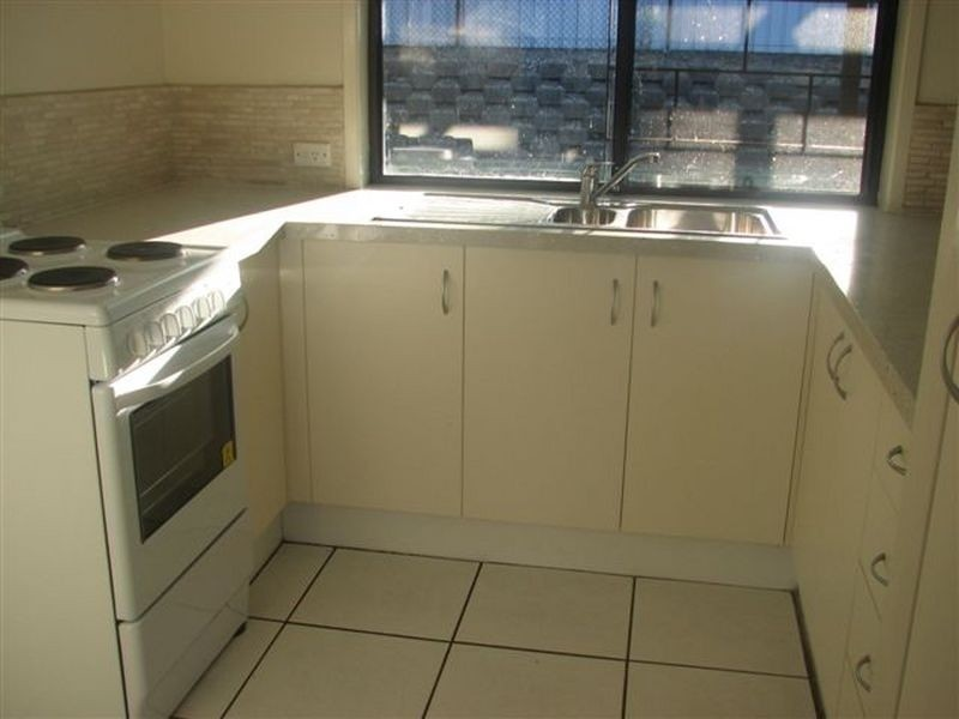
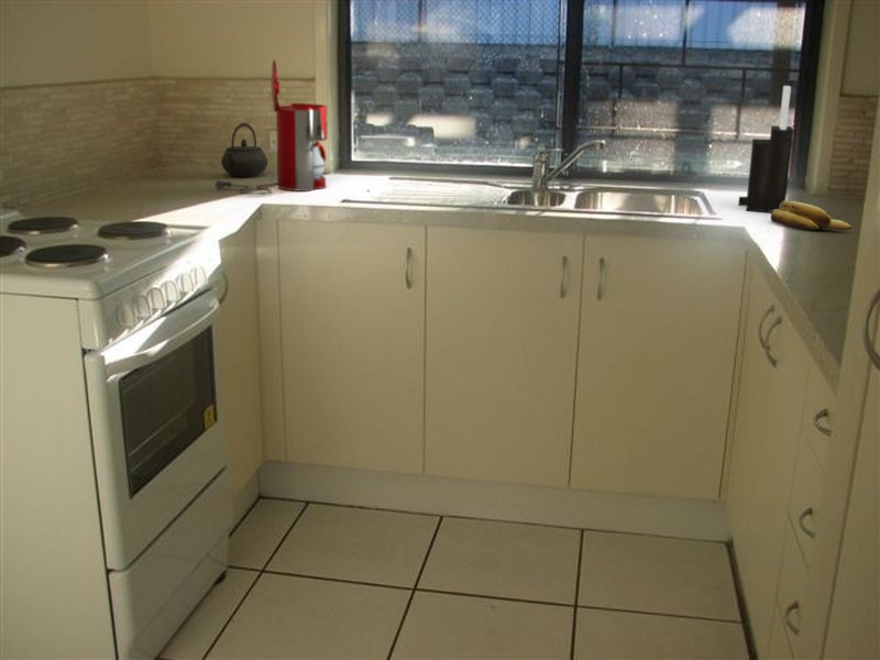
+ banana [770,200,853,231]
+ kettle [220,122,270,178]
+ coffee maker [213,57,329,196]
+ knife block [737,85,795,213]
